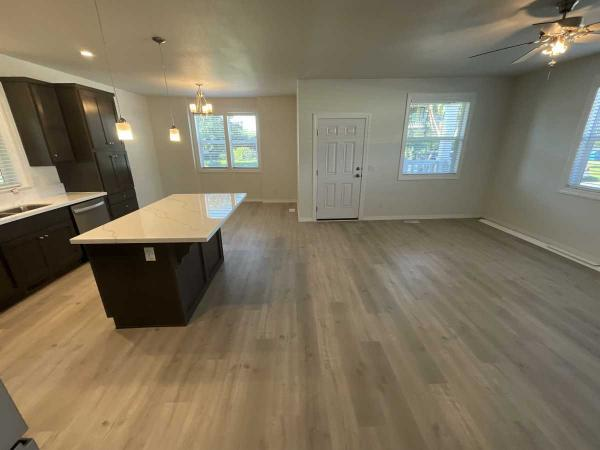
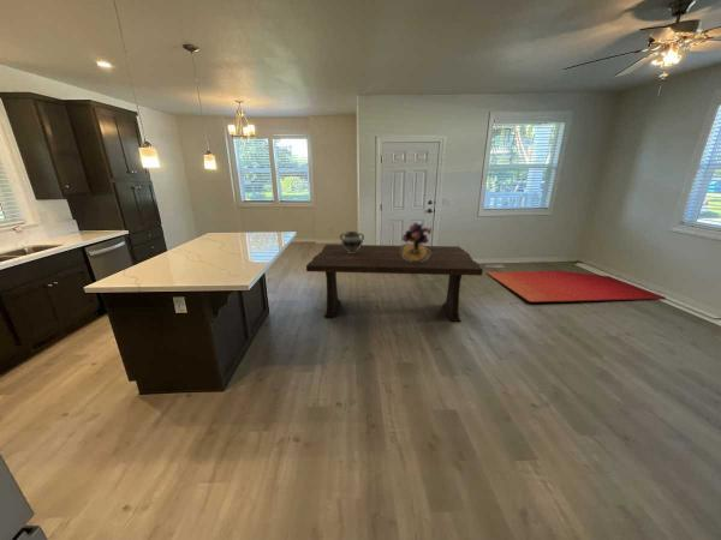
+ rug [485,270,667,304]
+ bouquet [400,221,433,263]
+ dining table [305,244,484,323]
+ ceramic pot [339,230,365,253]
